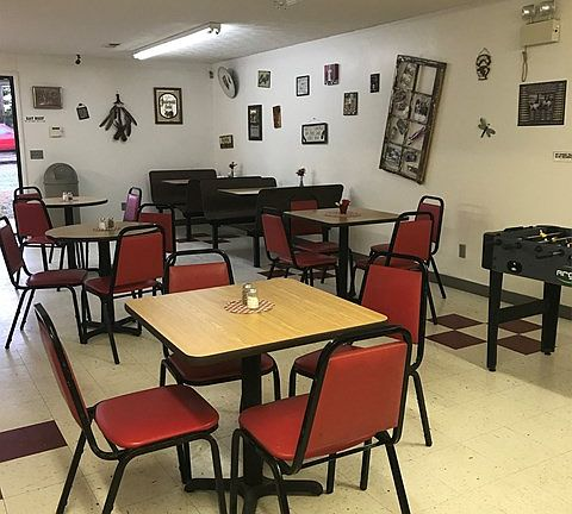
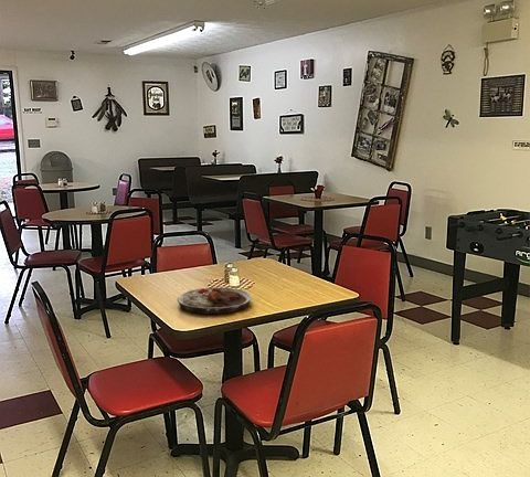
+ plate [177,286,253,316]
